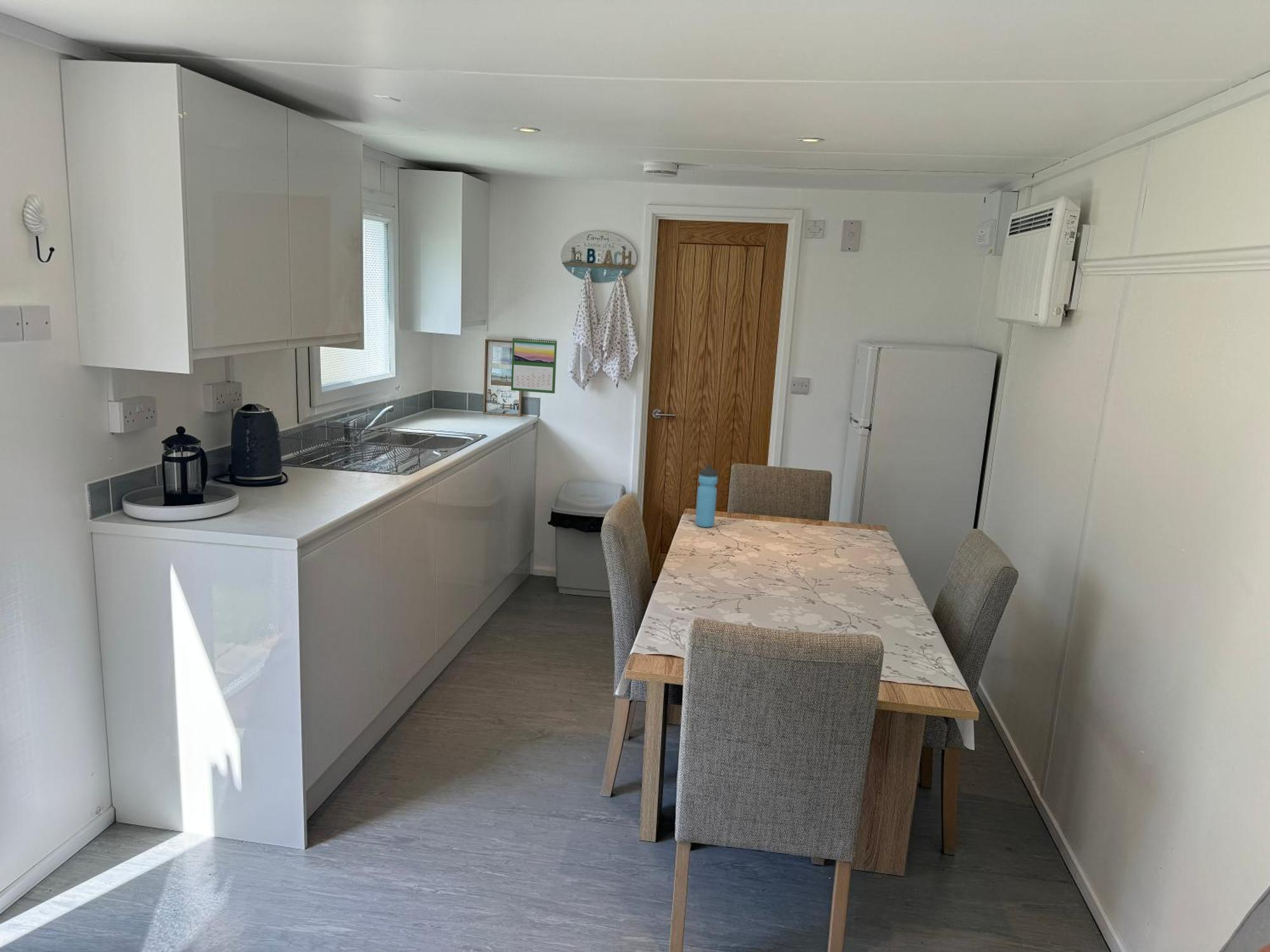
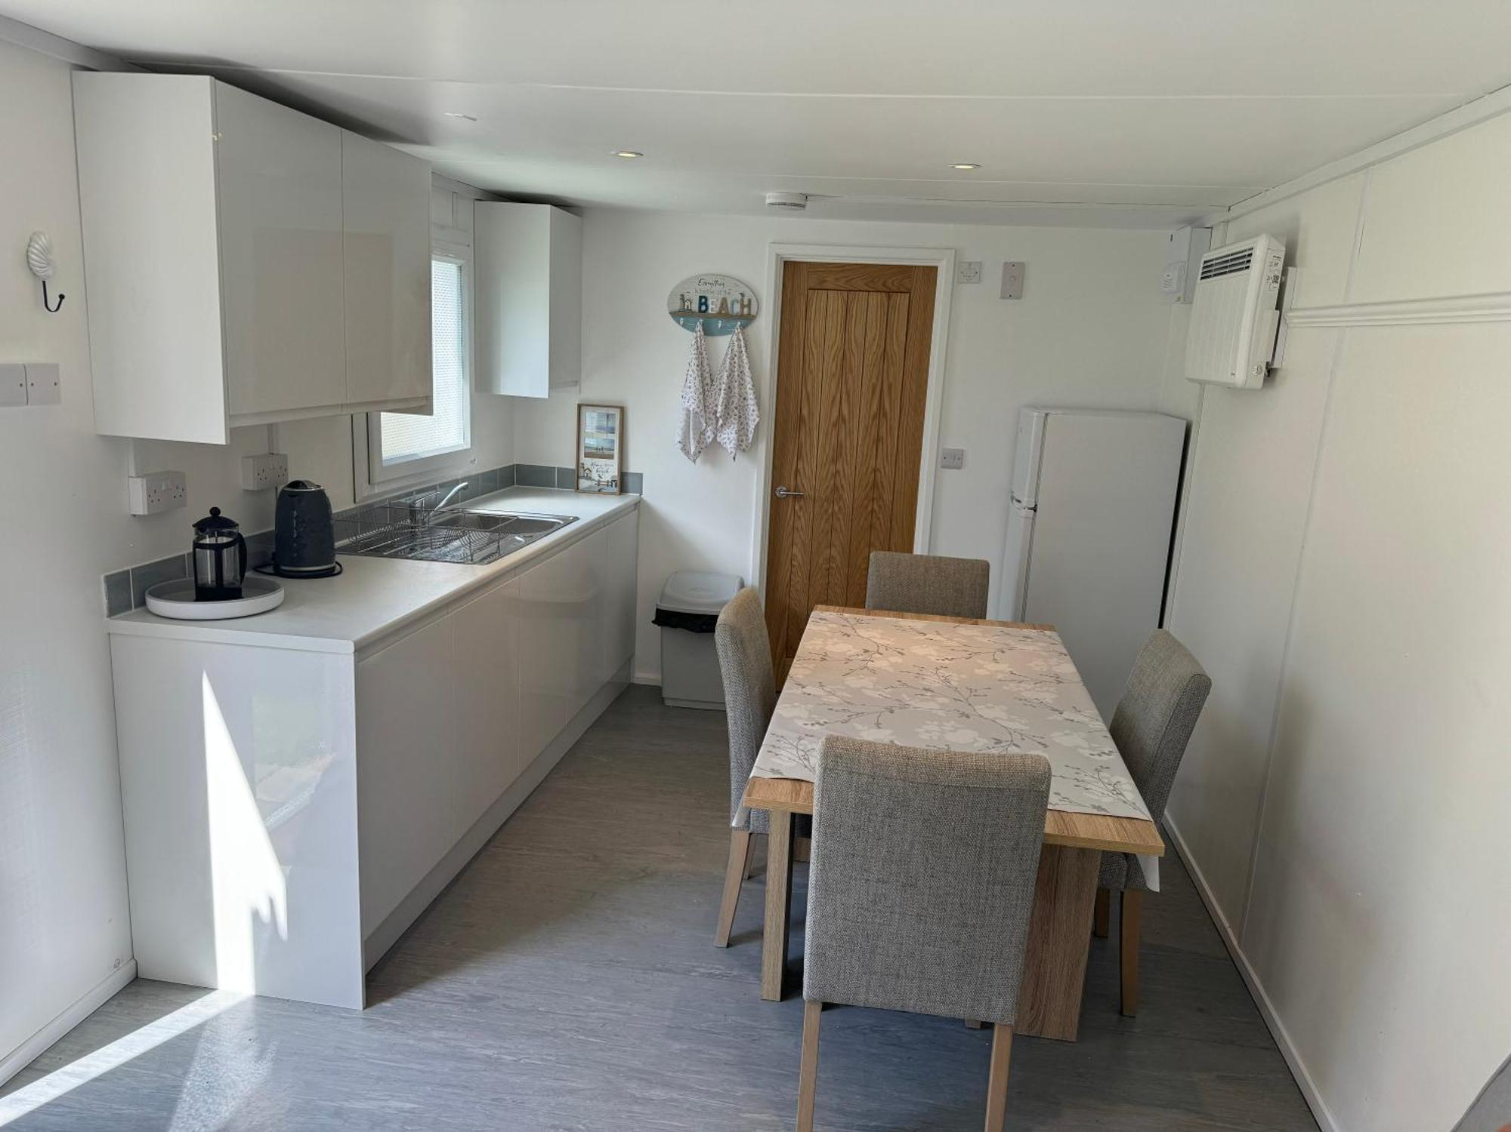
- calendar [511,336,558,394]
- water bottle [695,464,718,528]
